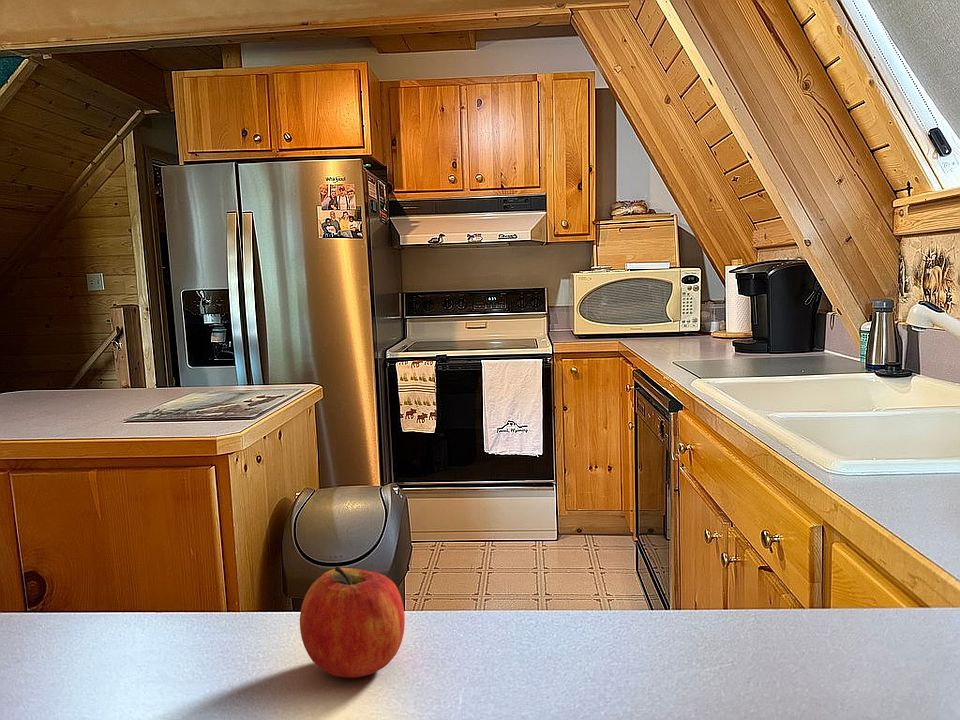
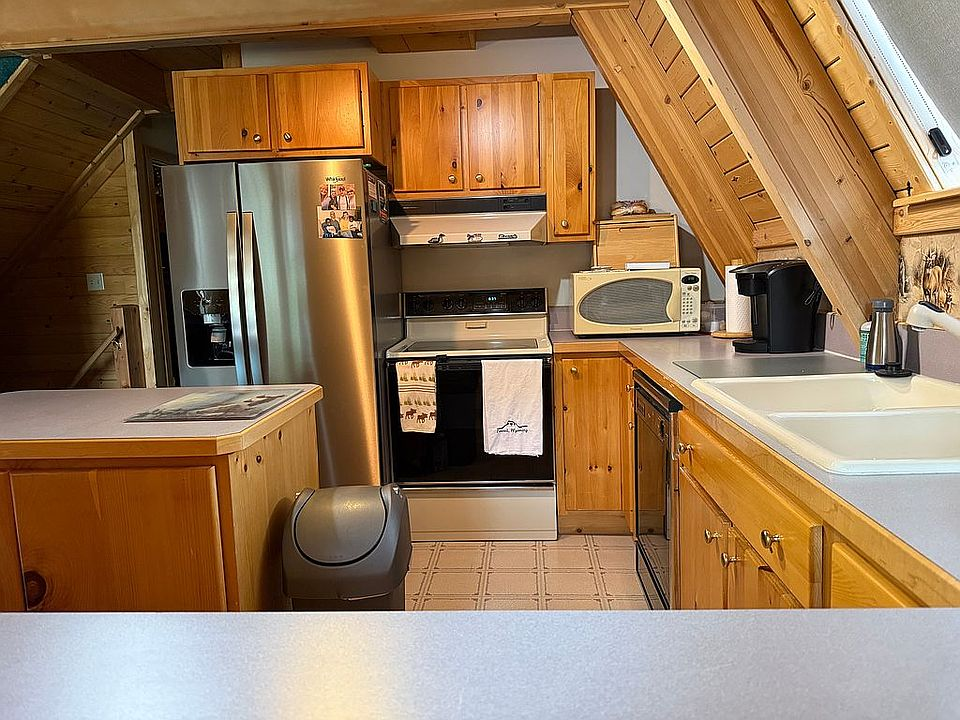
- fruit [299,566,406,679]
